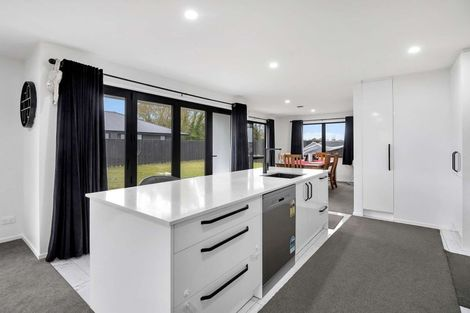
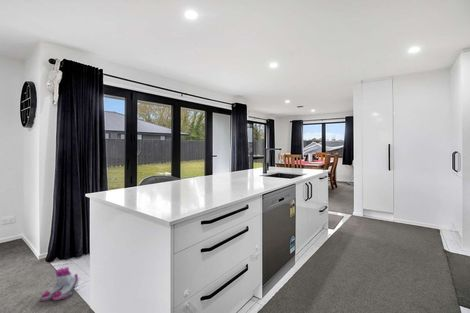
+ boots [40,266,81,302]
